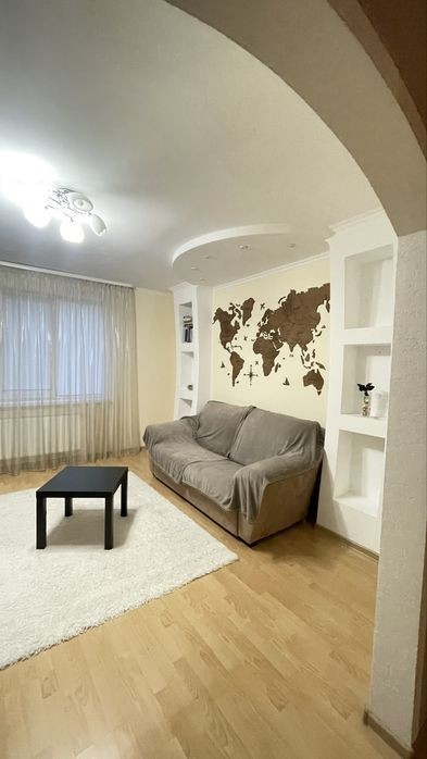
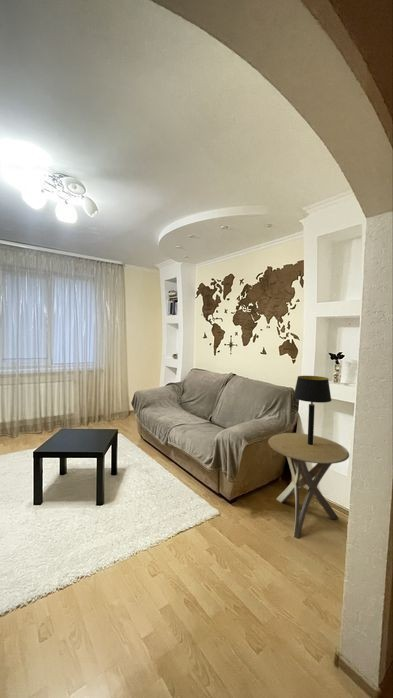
+ table lamp [292,375,332,445]
+ side table [267,432,350,540]
